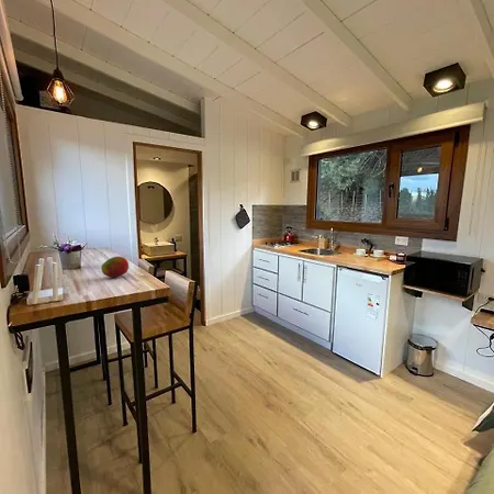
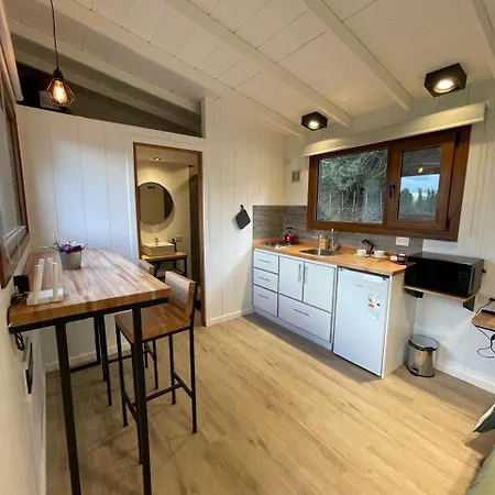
- fruit [100,256,130,279]
